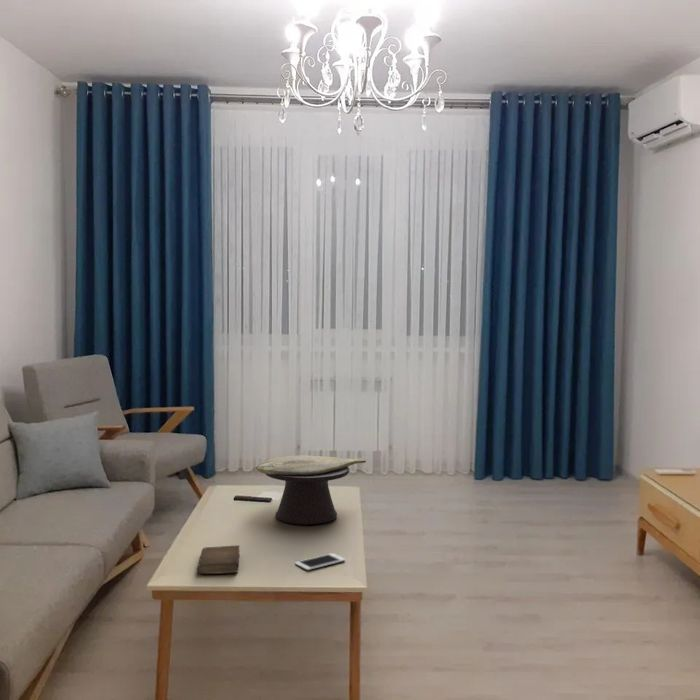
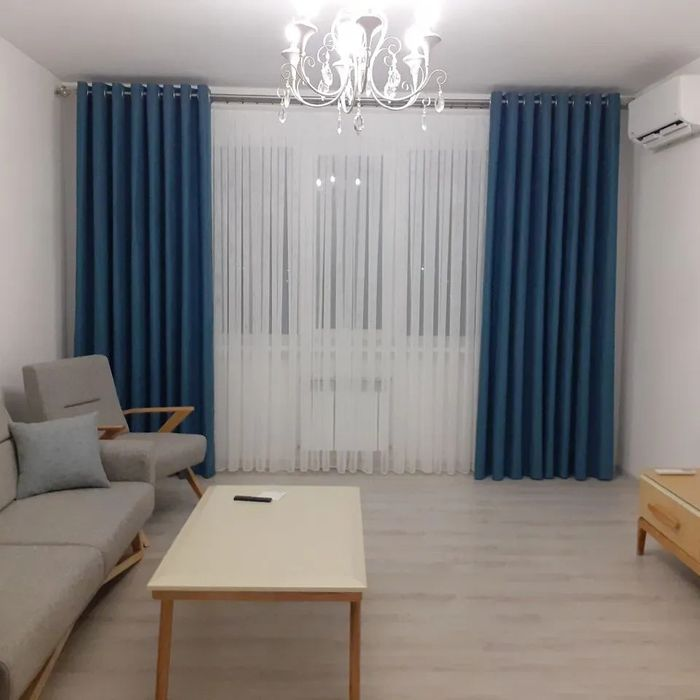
- cell phone [294,552,347,571]
- book [197,544,241,575]
- decorative bowl [255,455,367,526]
